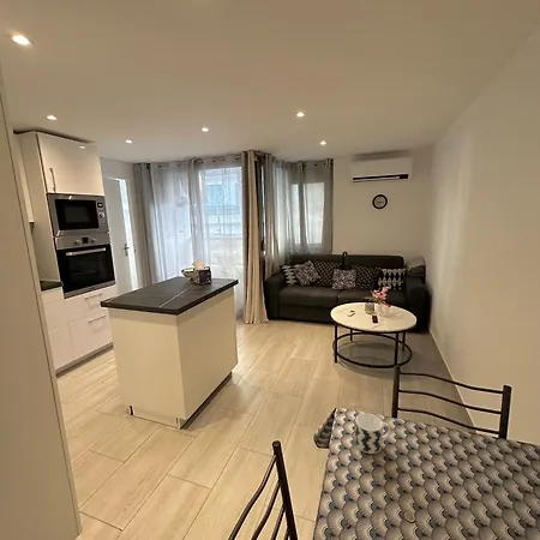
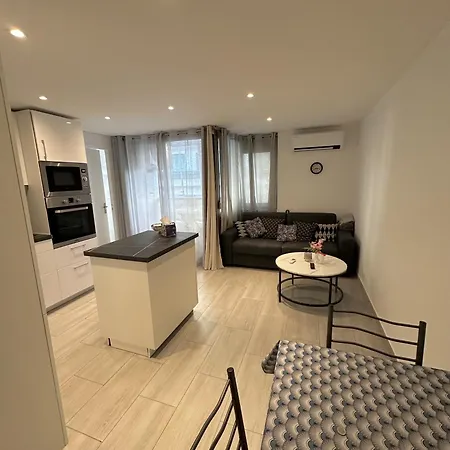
- cup [354,412,392,455]
